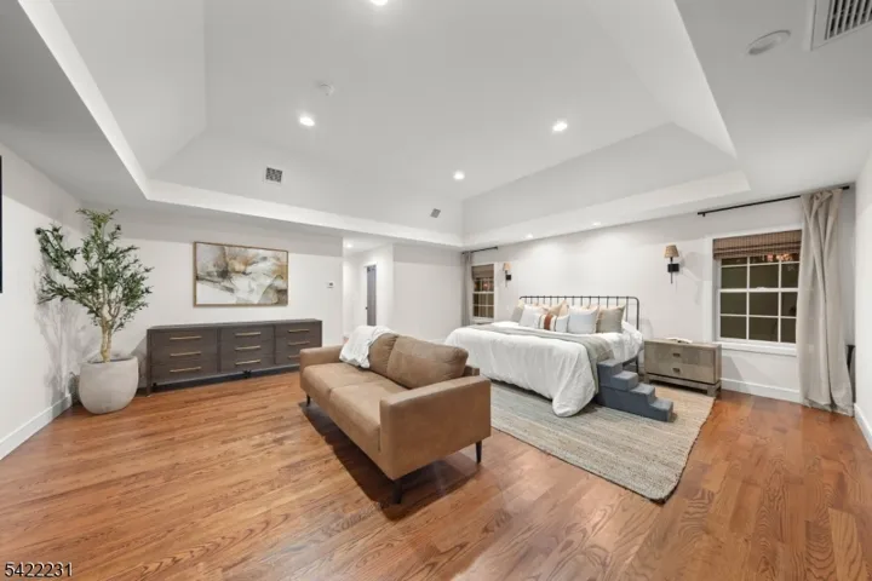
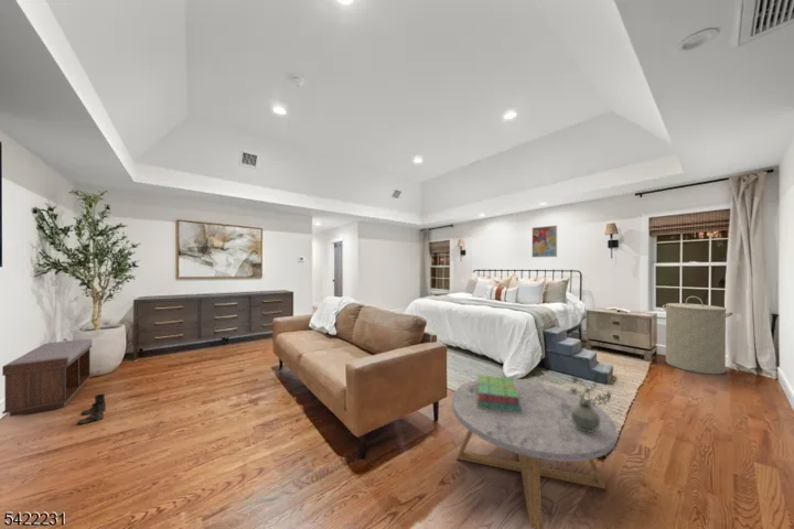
+ boots [76,392,107,425]
+ laundry hamper [662,295,734,376]
+ coffee table [451,378,618,529]
+ bench [1,338,94,418]
+ potted plant [568,373,613,432]
+ stack of books [476,374,522,412]
+ wall art [530,224,558,258]
